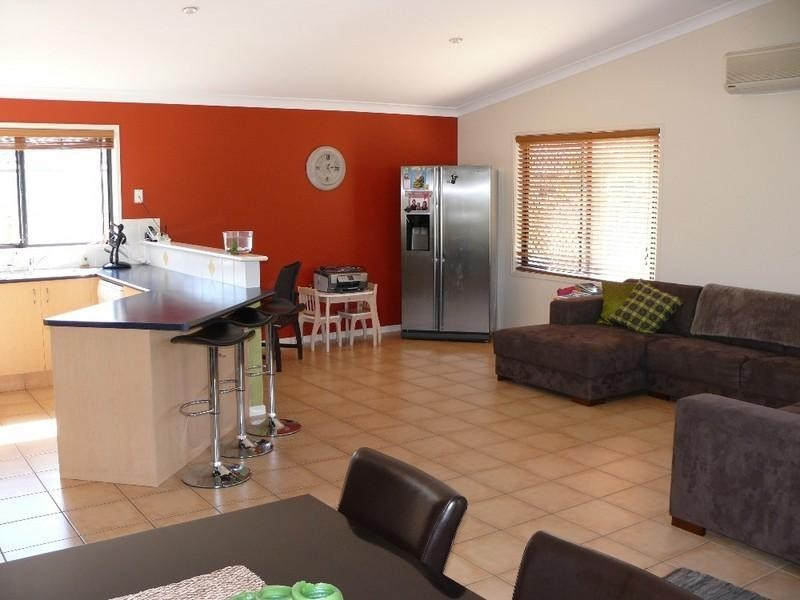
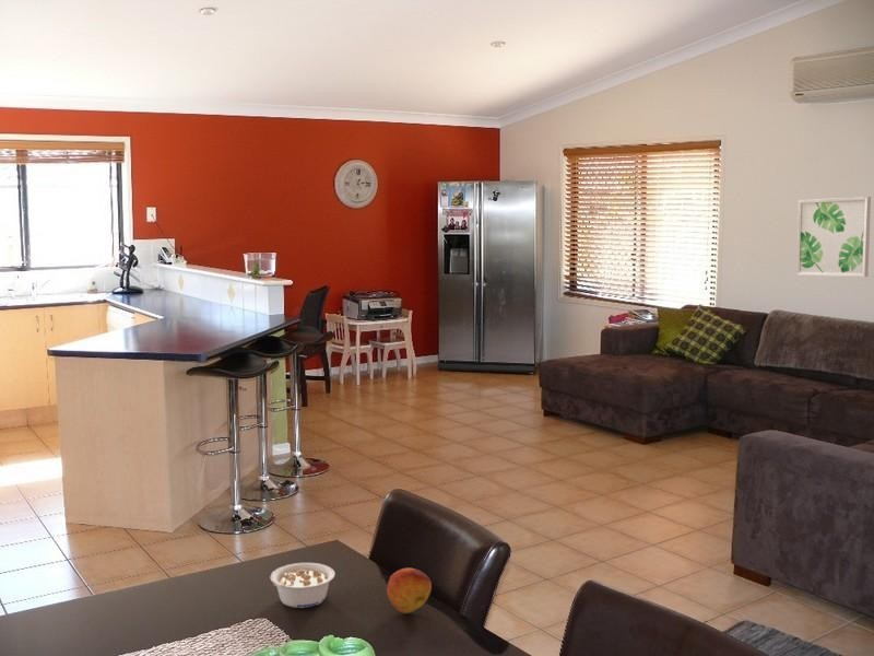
+ wall art [795,196,872,278]
+ legume [269,562,336,609]
+ fruit [386,567,433,614]
